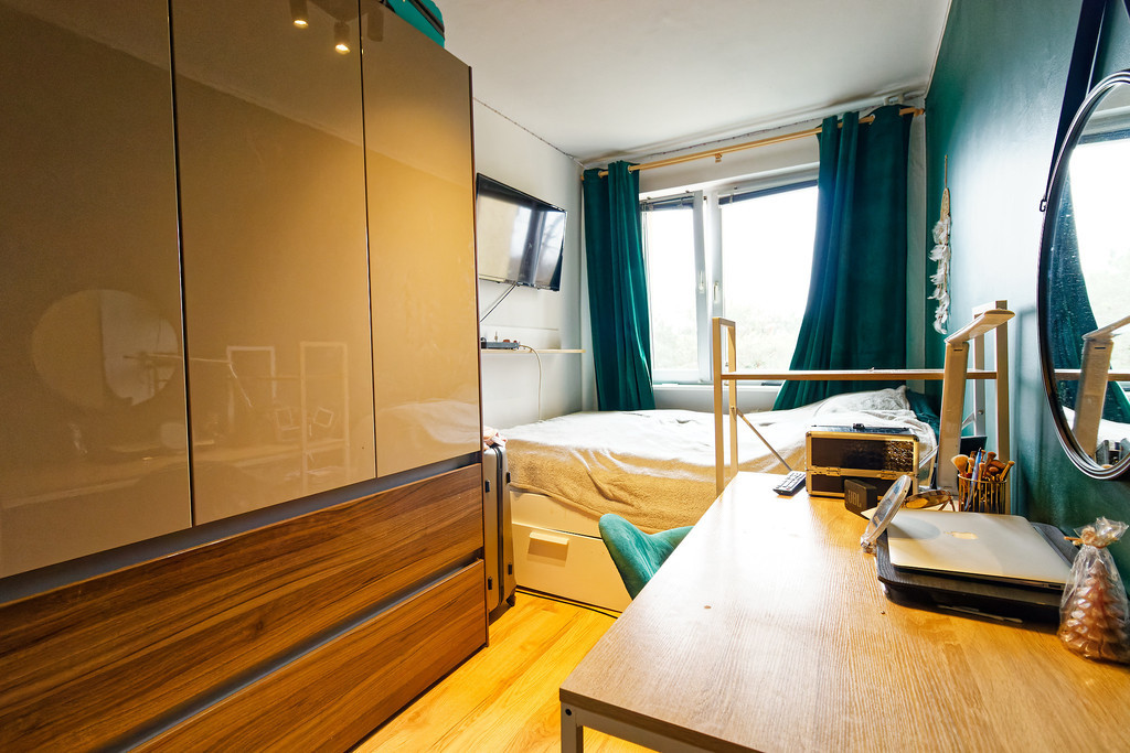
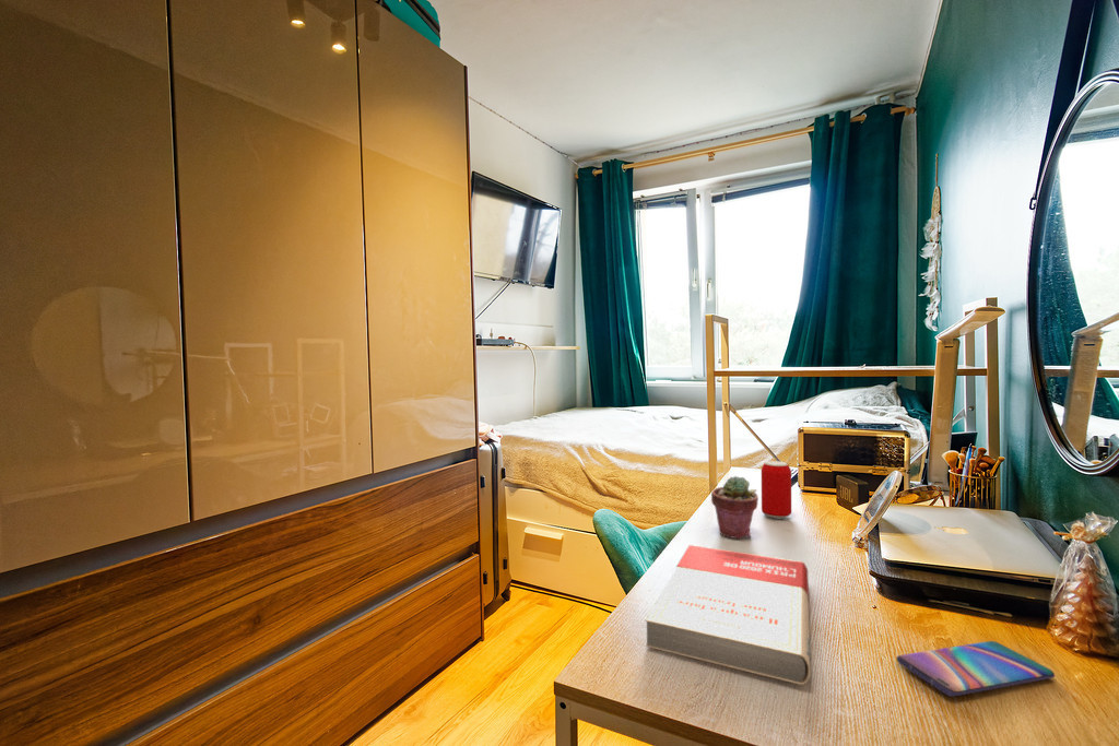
+ smartphone [895,640,1056,698]
+ book [645,544,811,686]
+ beverage can [761,460,792,520]
+ potted succulent [710,475,759,540]
